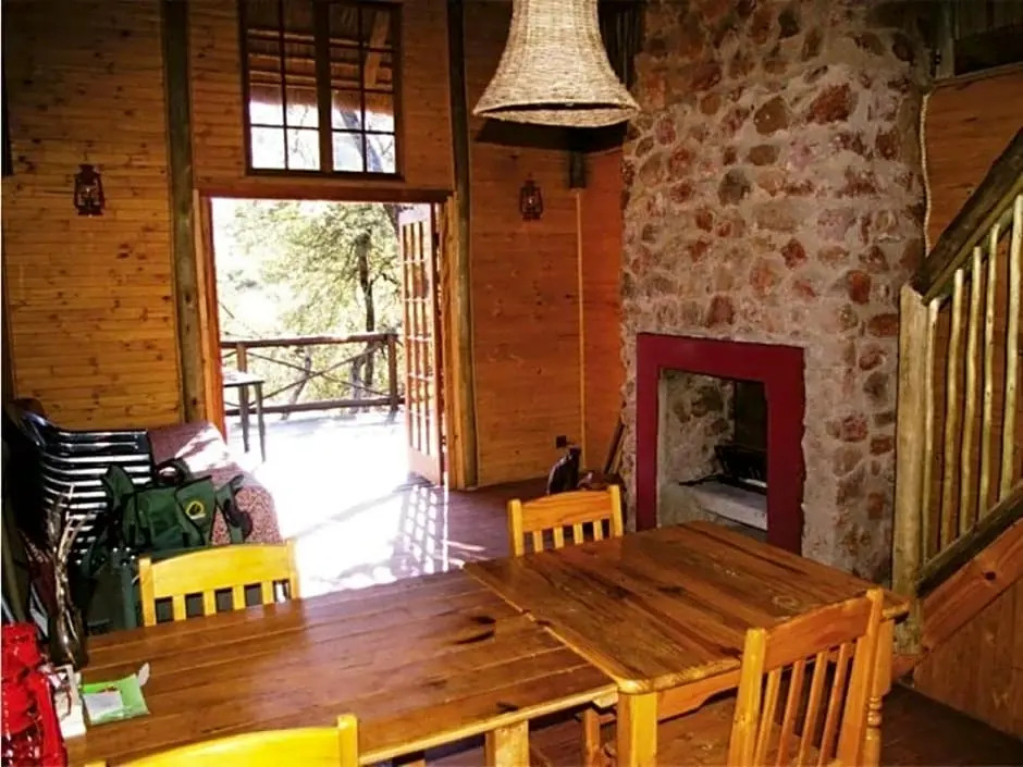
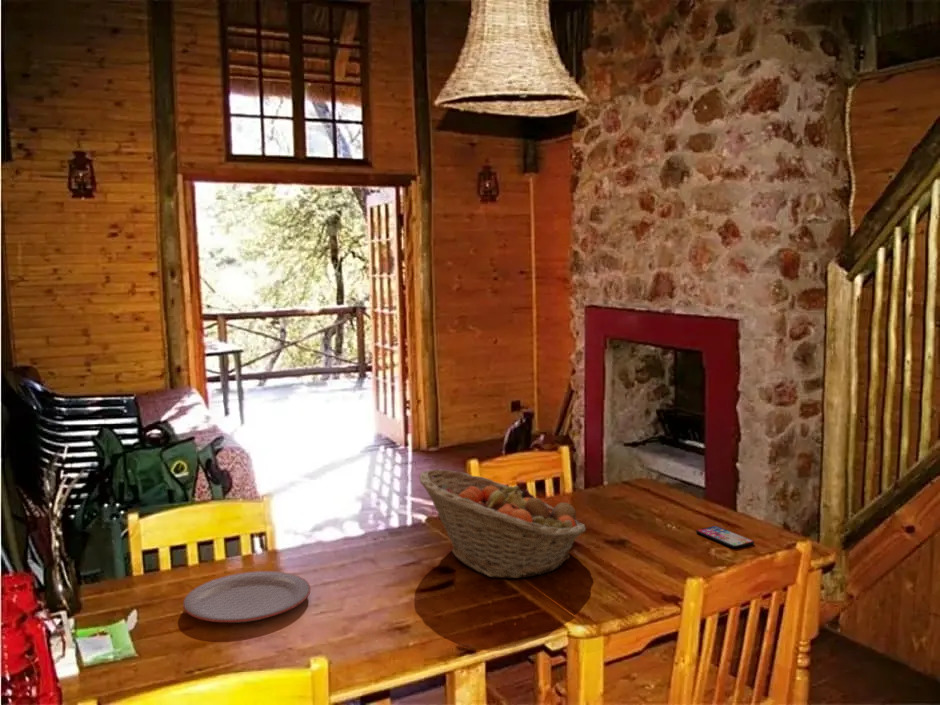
+ plate [182,570,312,623]
+ smartphone [695,525,755,549]
+ fruit basket [419,468,587,579]
